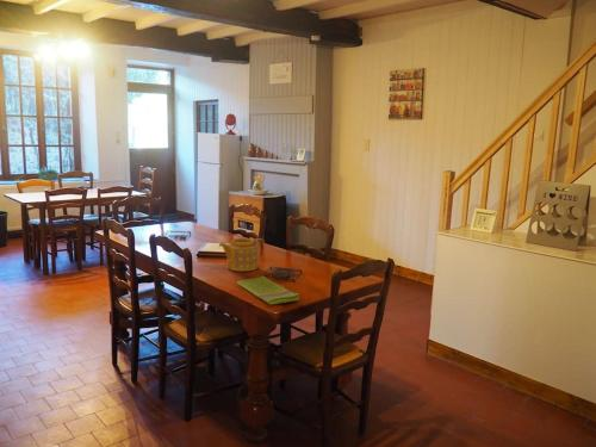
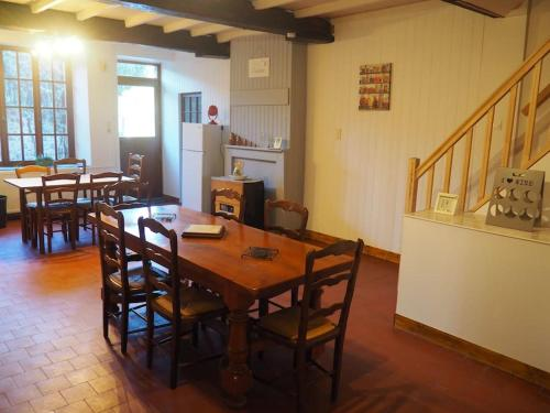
- teapot [218,237,265,272]
- dish towel [235,274,300,305]
